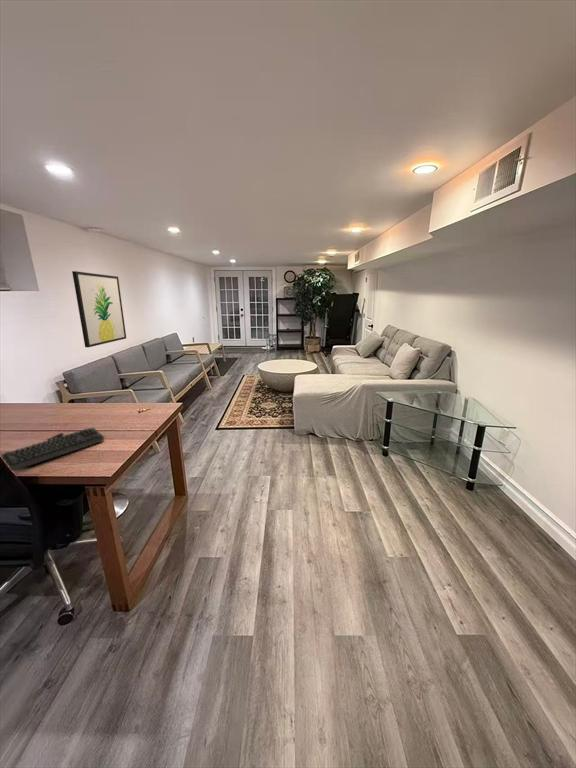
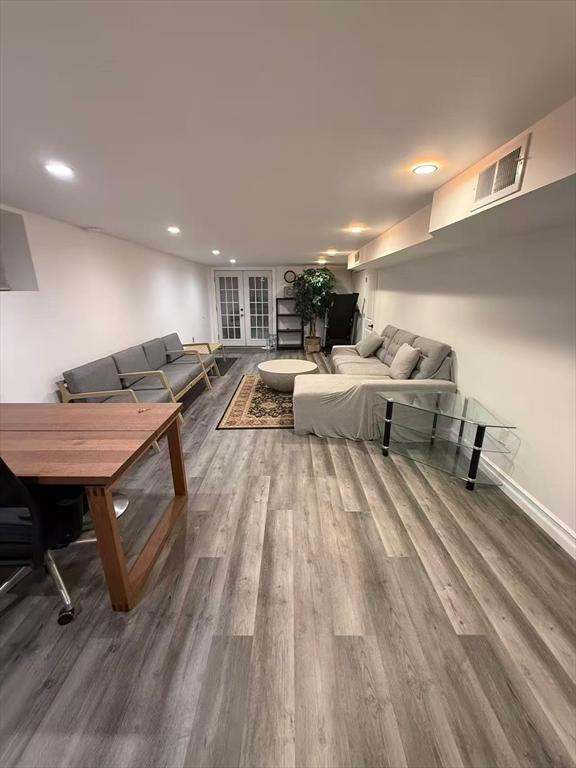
- wall art [71,270,127,348]
- keyboard [0,426,105,472]
